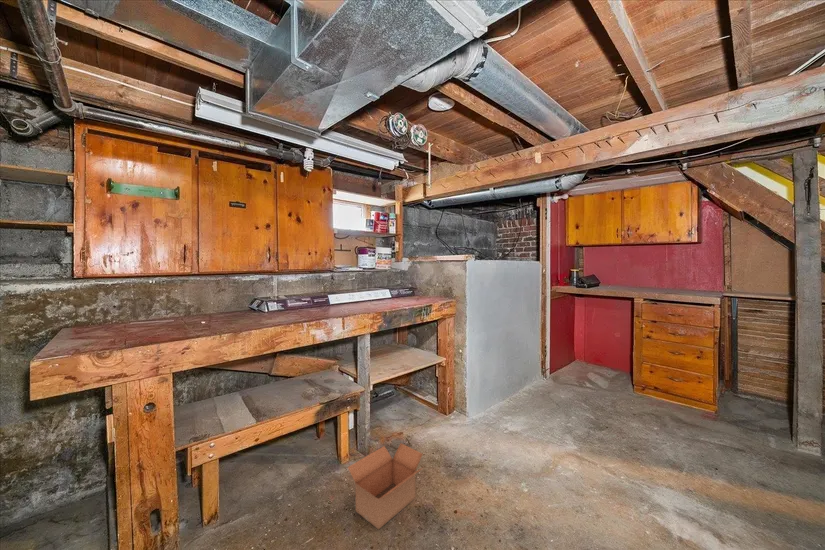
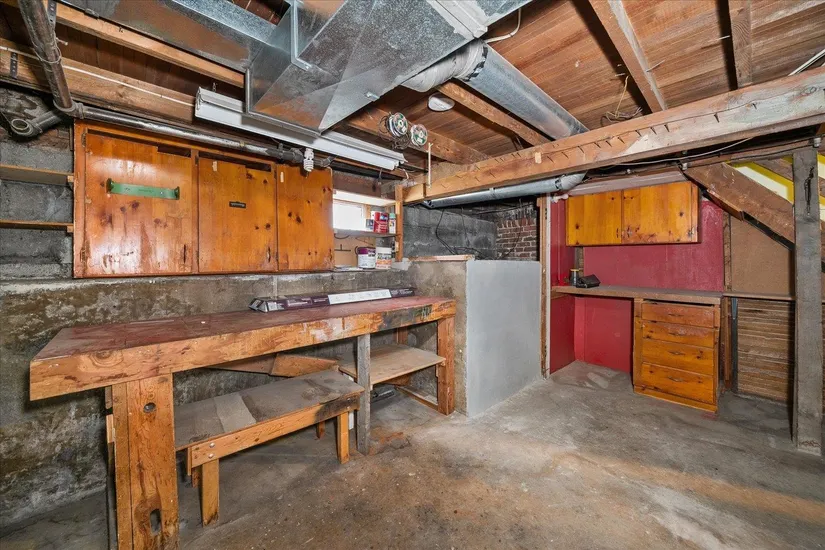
- cardboard box [347,442,424,530]
